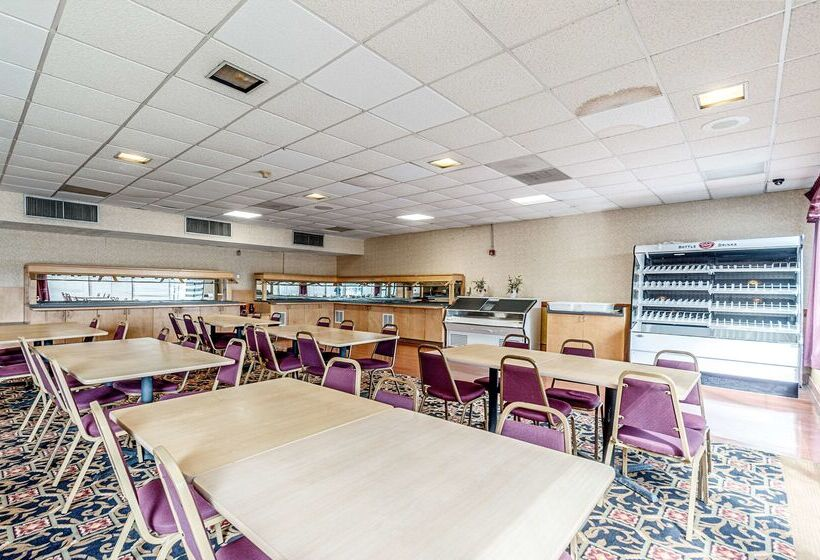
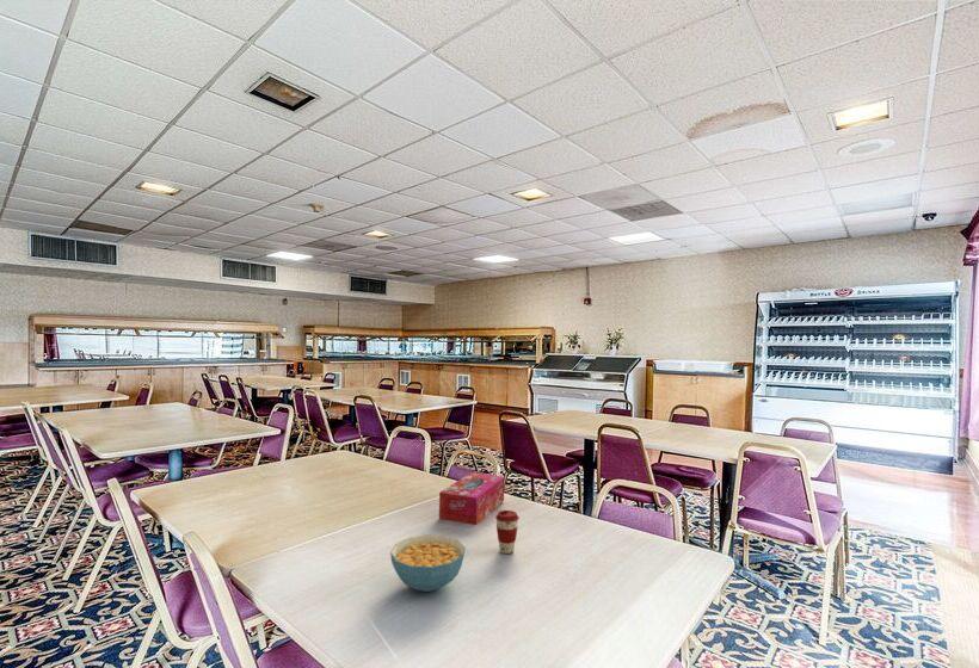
+ coffee cup [494,509,521,555]
+ tissue box [438,471,505,526]
+ cereal bowl [389,533,467,593]
